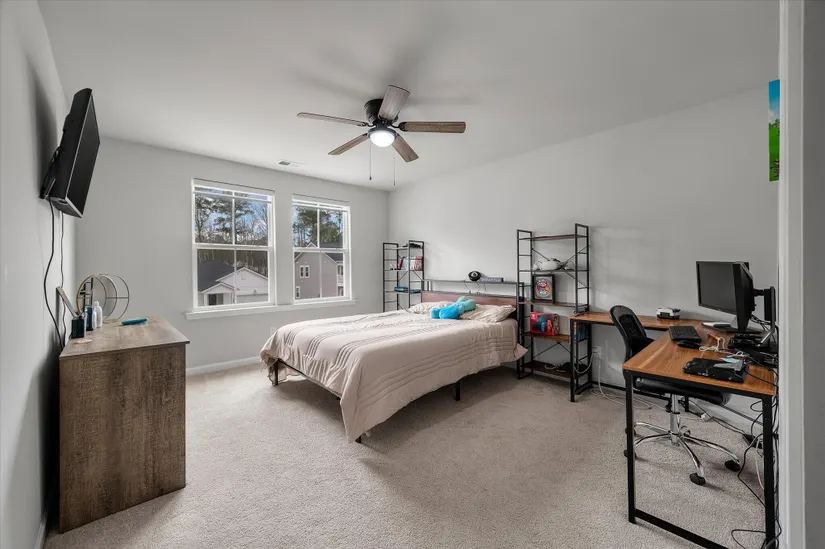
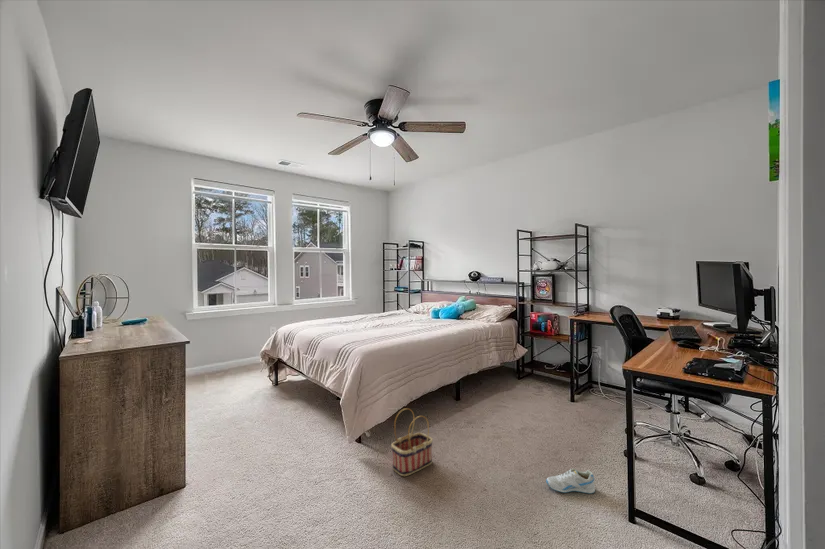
+ basket [390,407,434,477]
+ sneaker [545,468,596,495]
